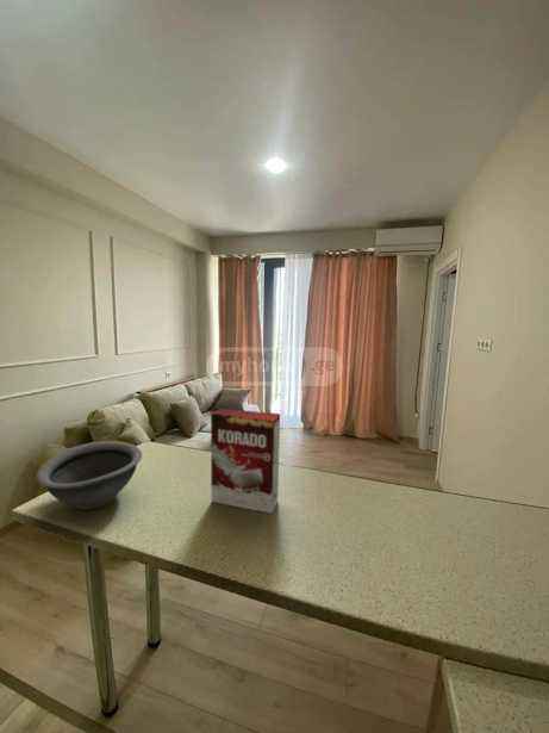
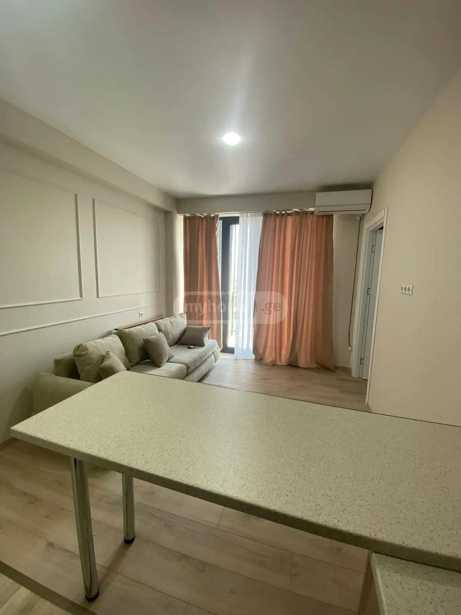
- bowl [35,440,143,511]
- cereal box [210,406,281,515]
